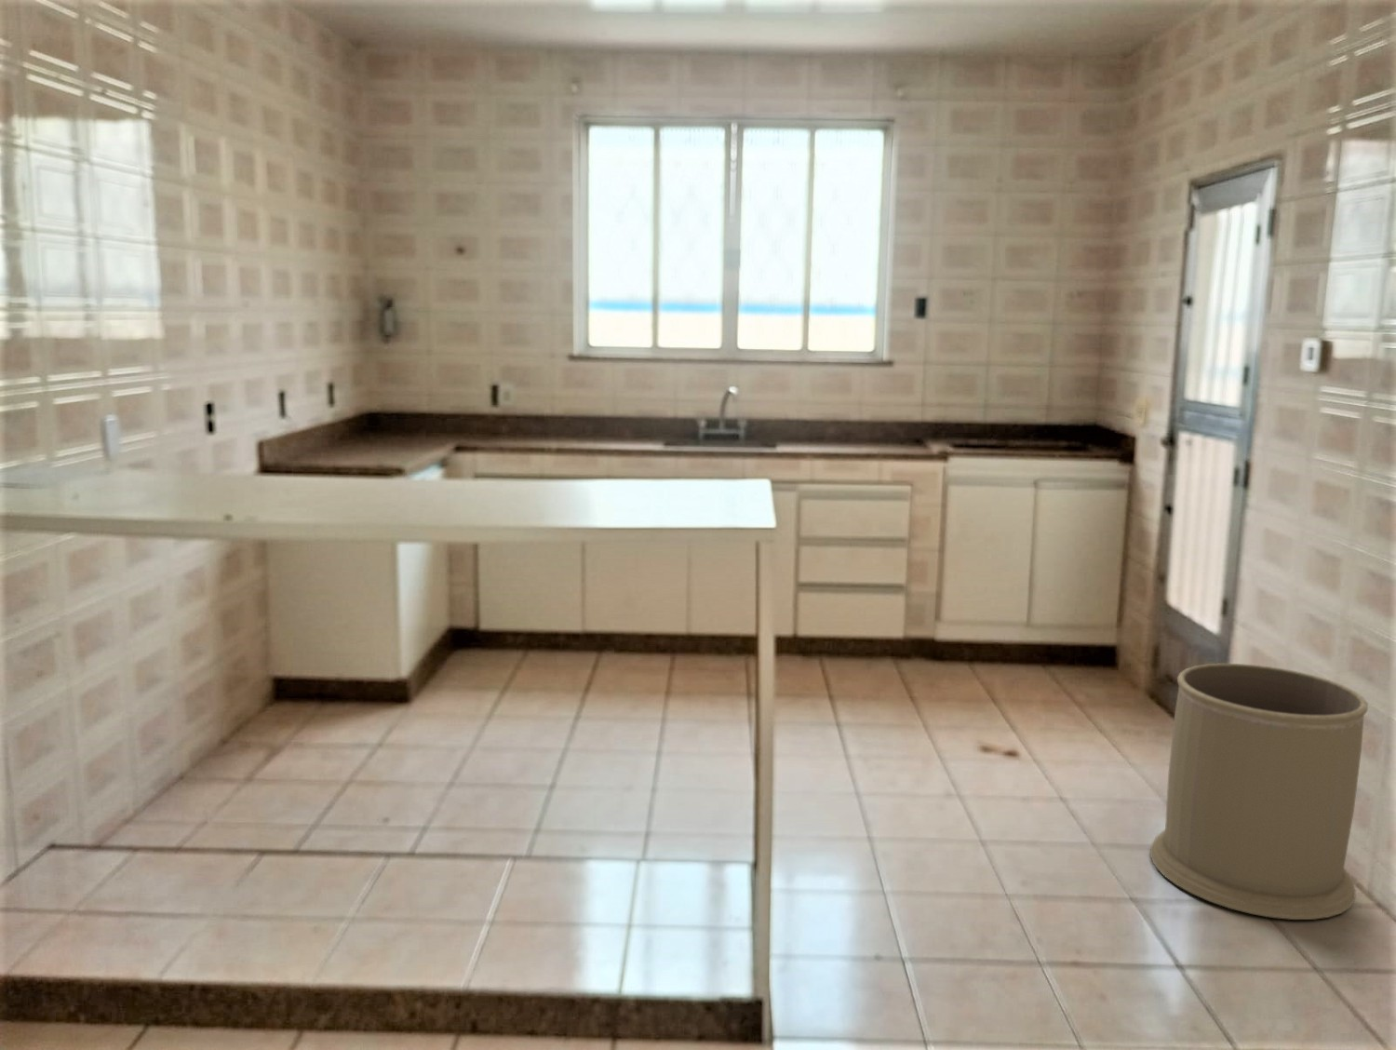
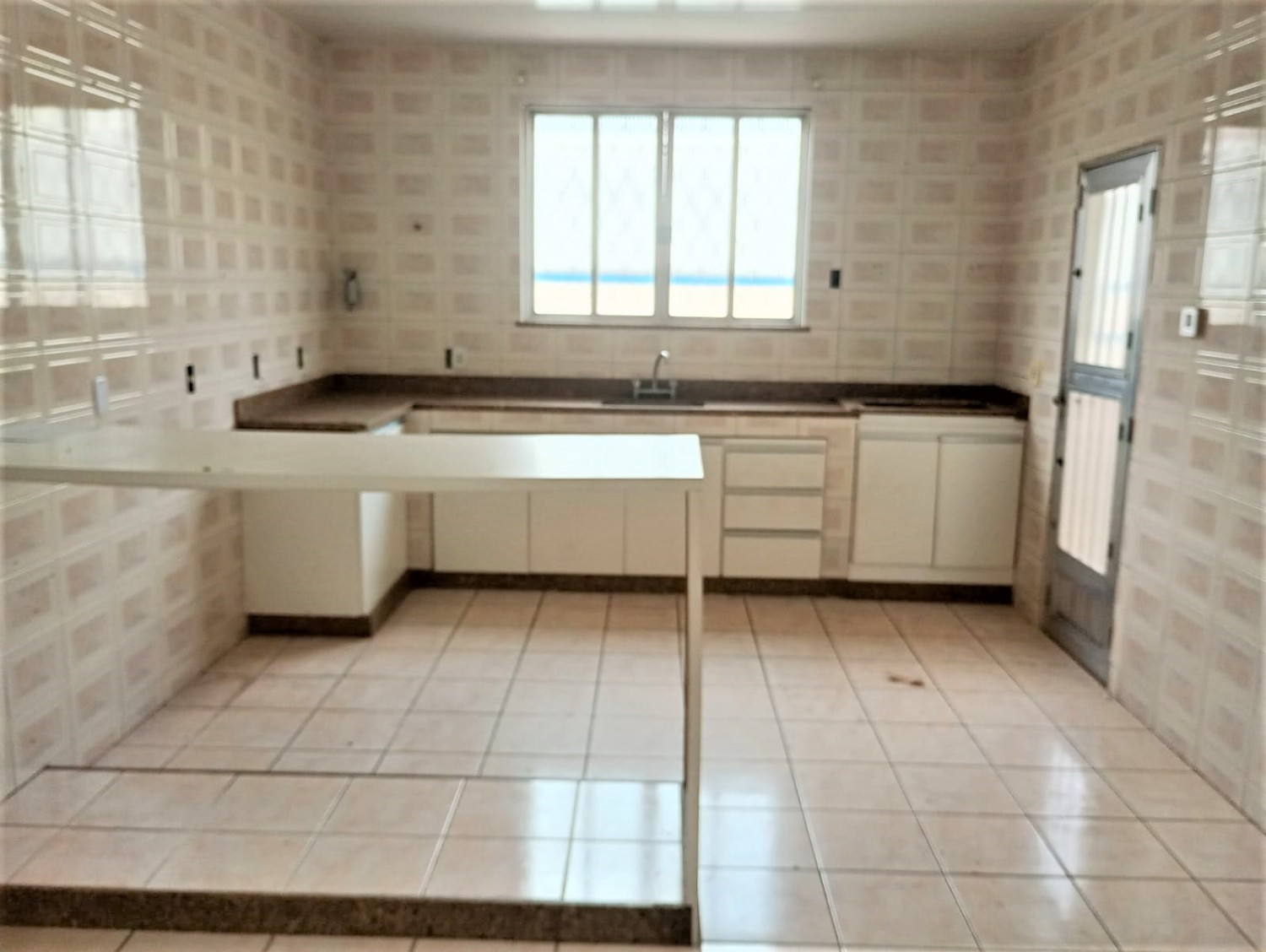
- trash can [1149,663,1370,921]
